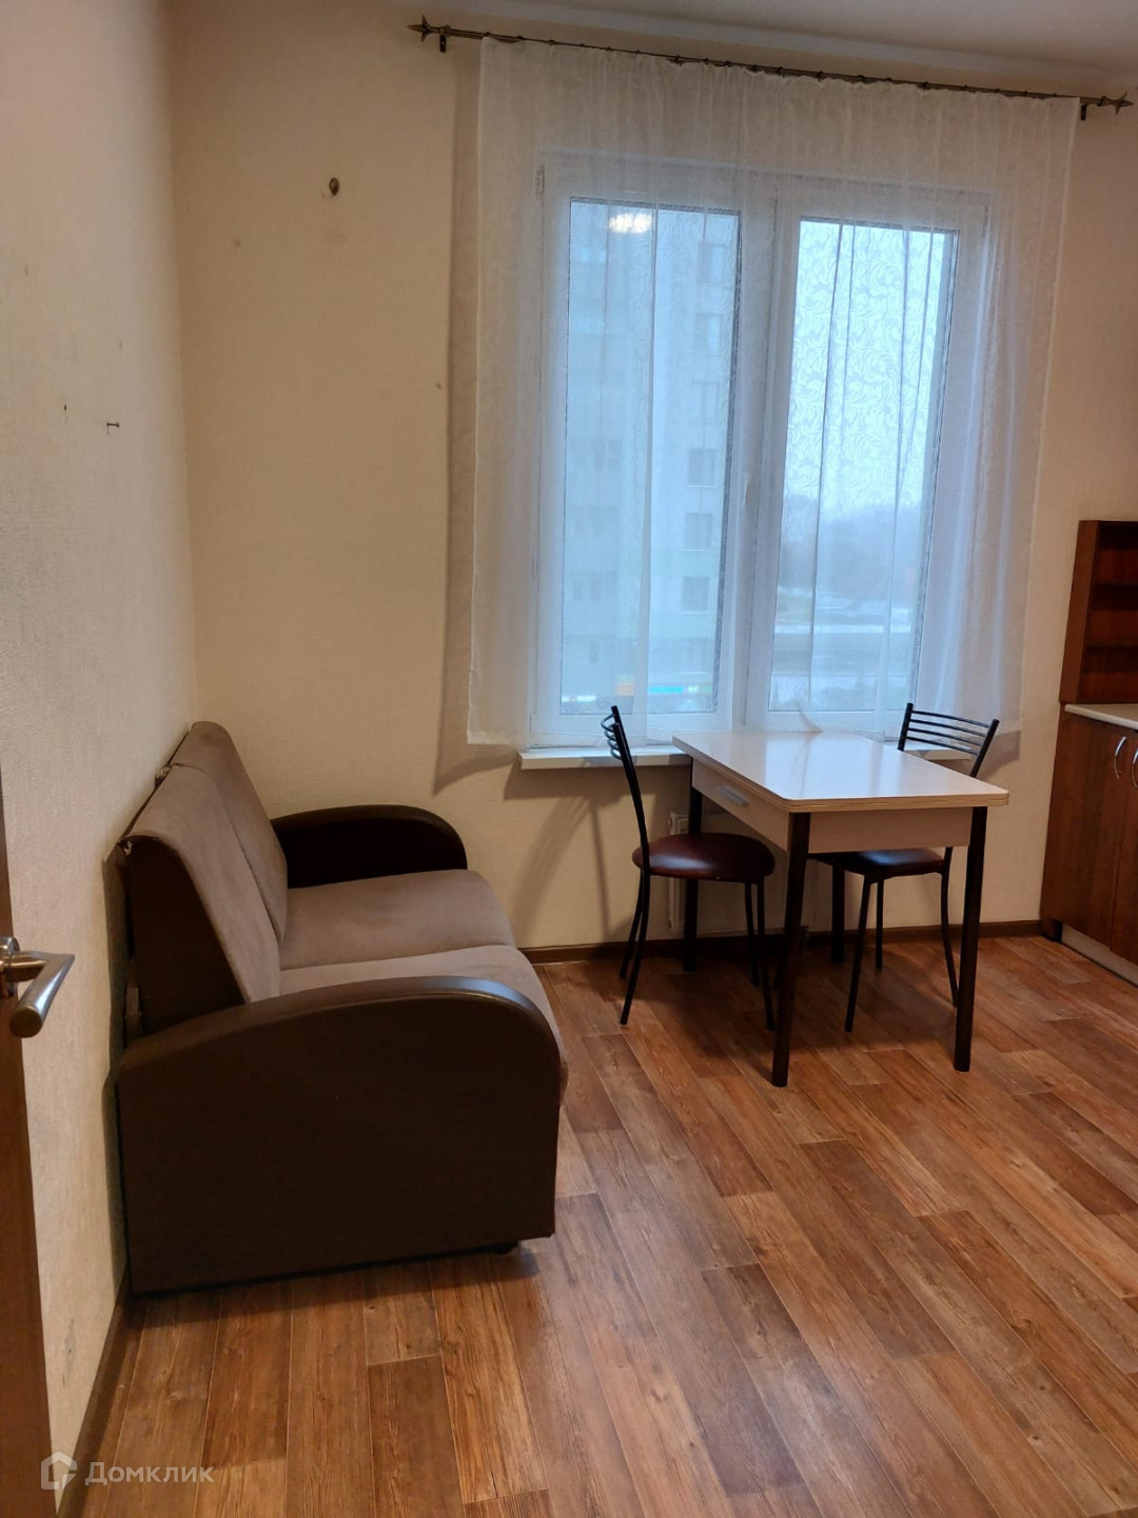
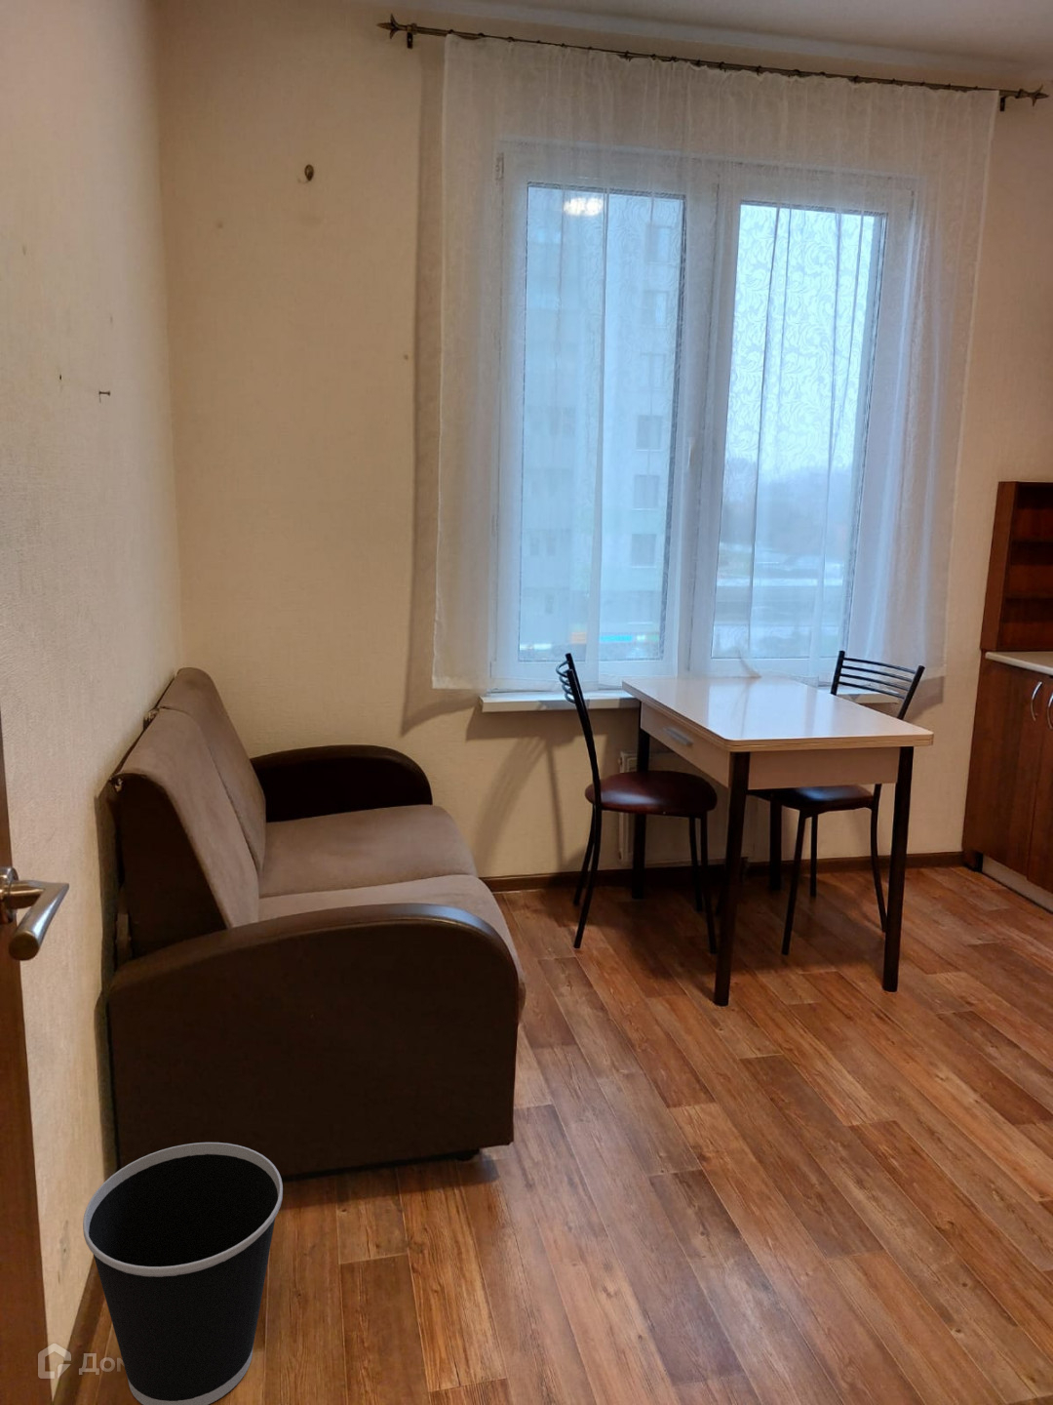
+ wastebasket [82,1142,284,1405]
